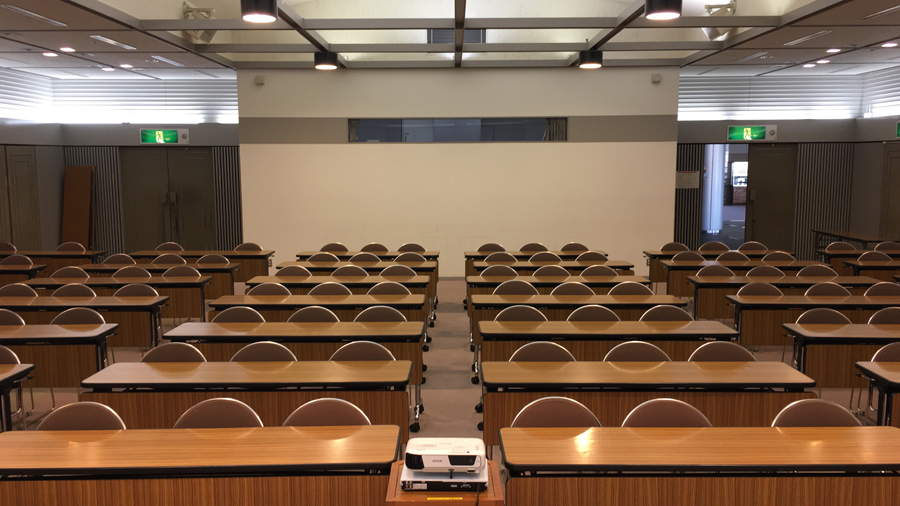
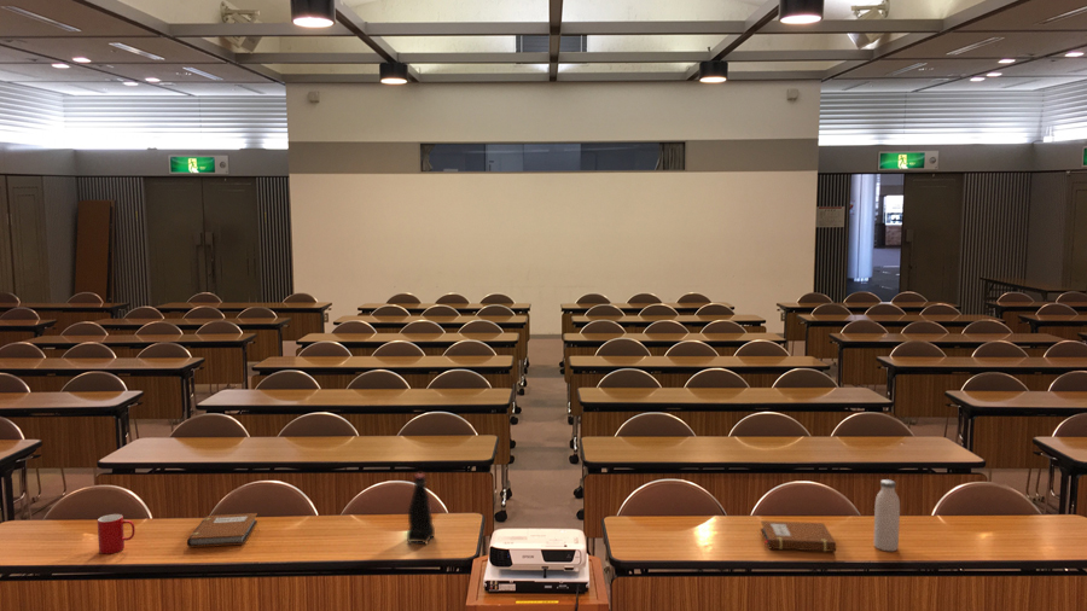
+ bottle [406,472,436,546]
+ notebook [760,519,837,553]
+ cup [97,513,136,555]
+ water bottle [873,478,901,552]
+ notebook [186,512,258,548]
